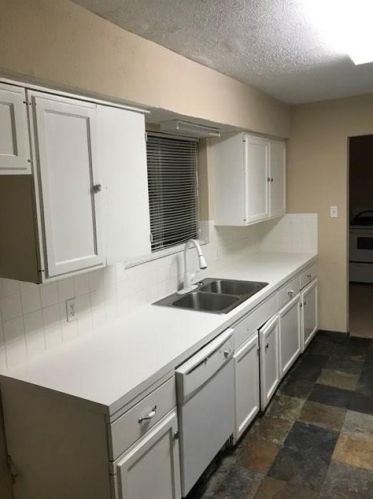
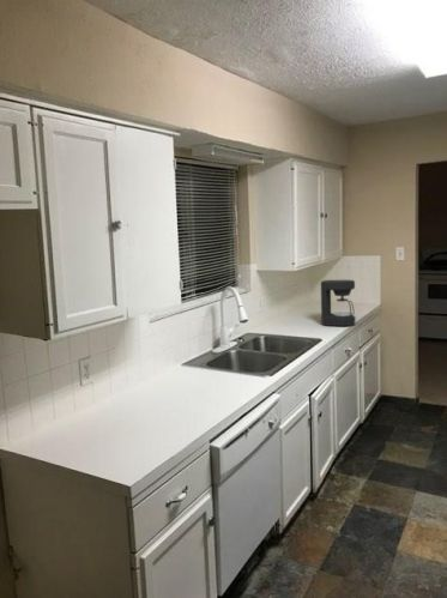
+ coffee maker [320,279,356,327]
